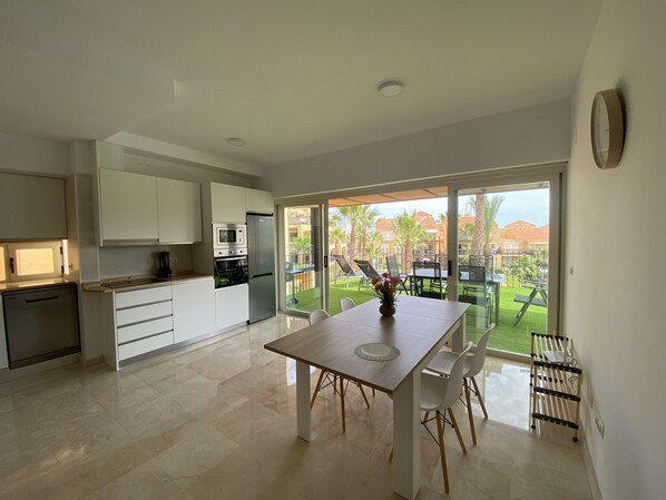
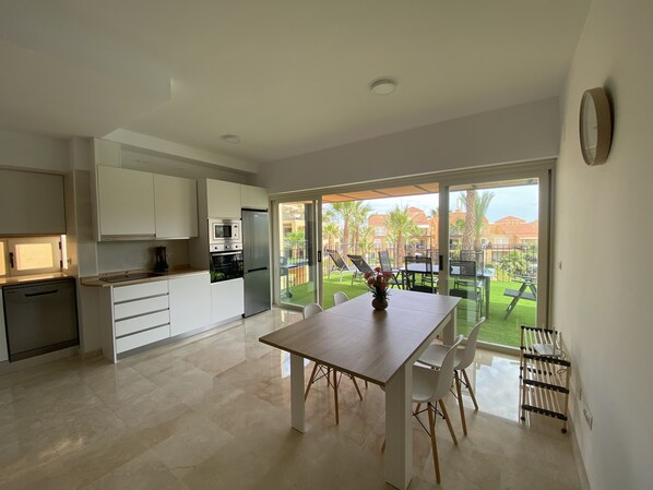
- chinaware [353,342,401,362]
